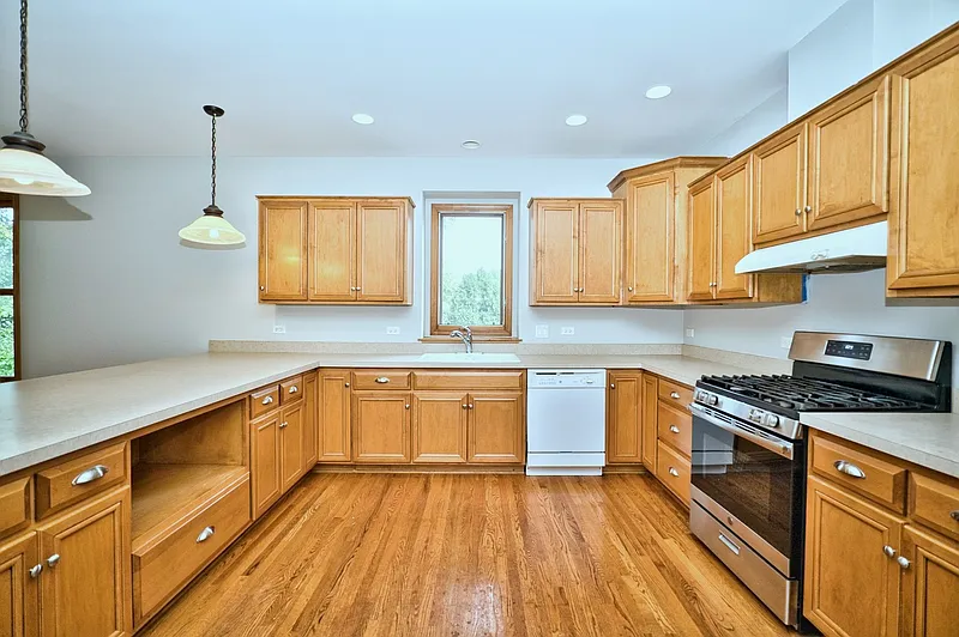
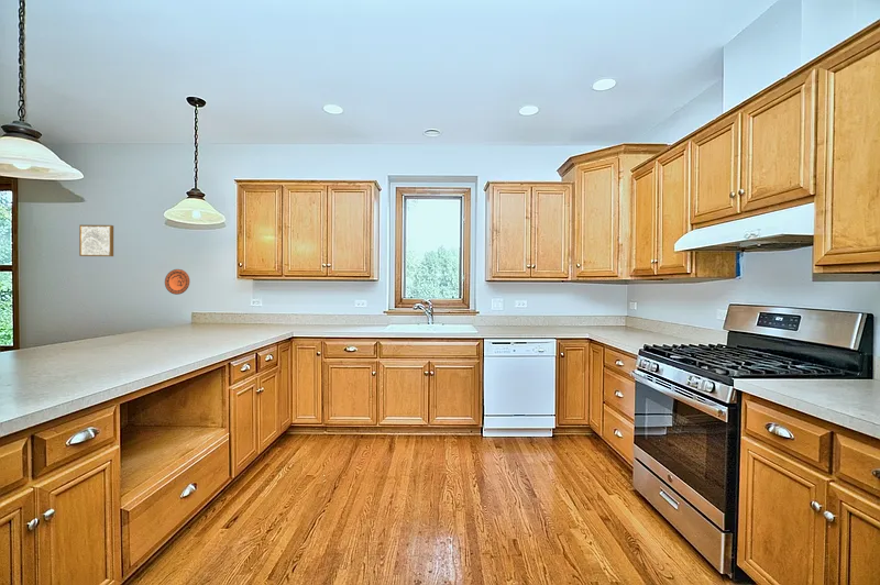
+ wall art [78,224,114,257]
+ decorative plate [164,268,191,296]
